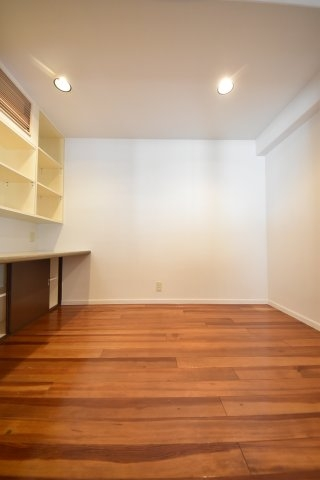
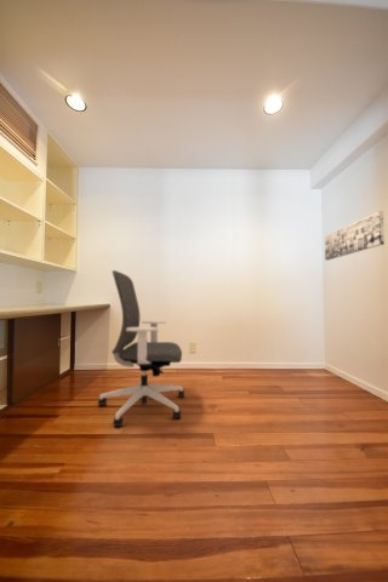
+ office chair [97,269,186,428]
+ wall art [324,210,386,262]
